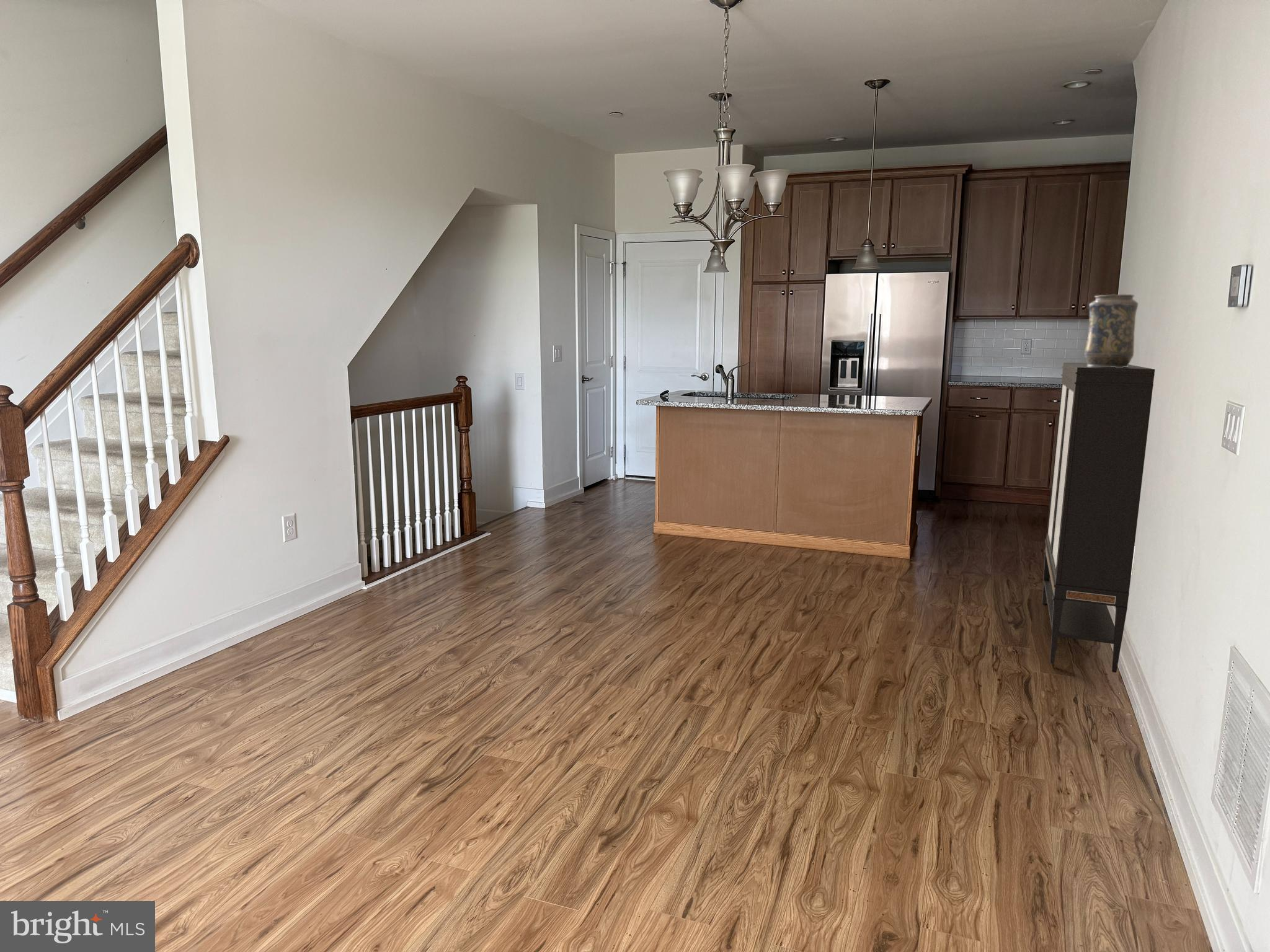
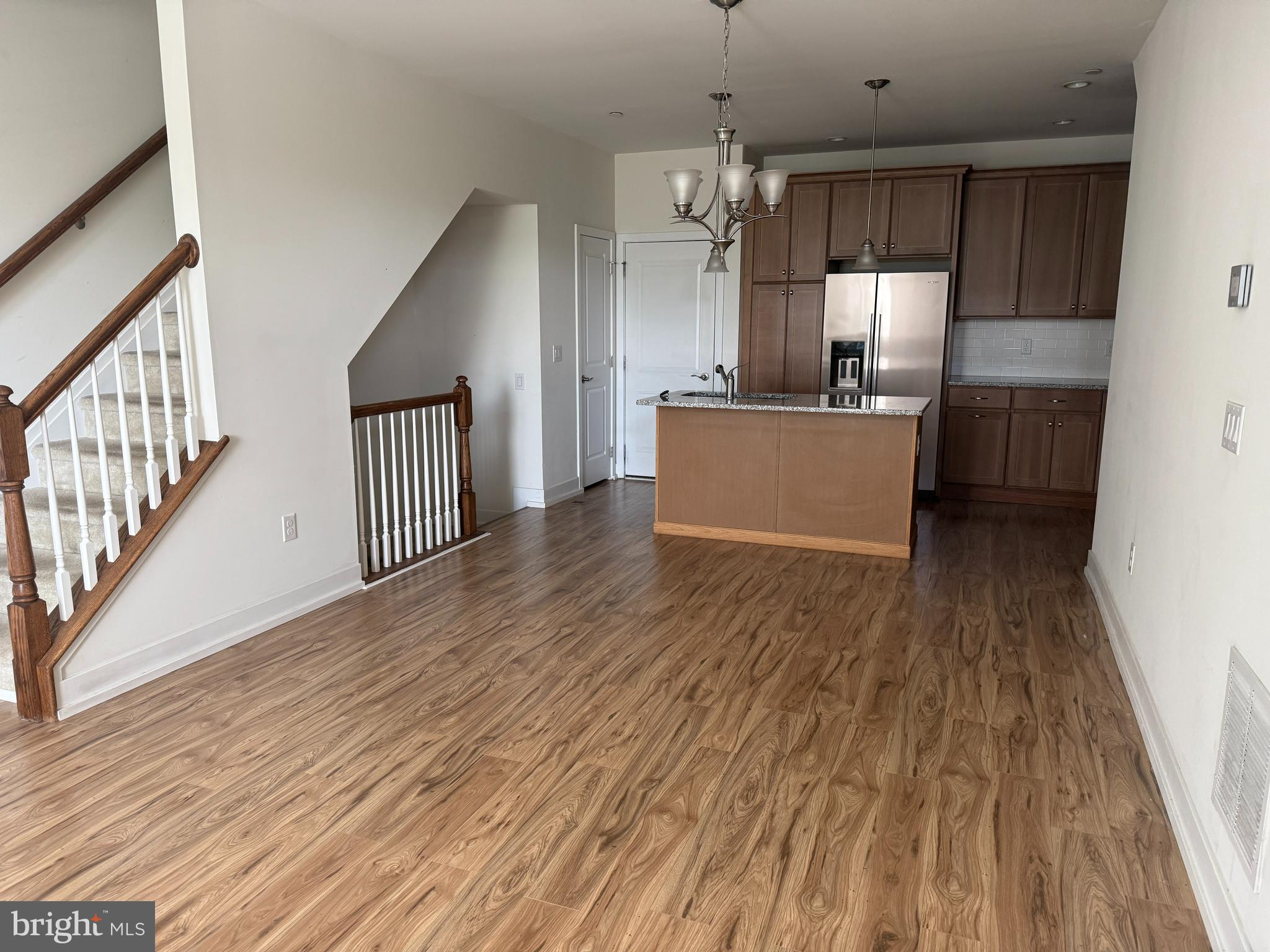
- decorative vase [1084,294,1139,368]
- storage cabinet [1042,362,1155,673]
